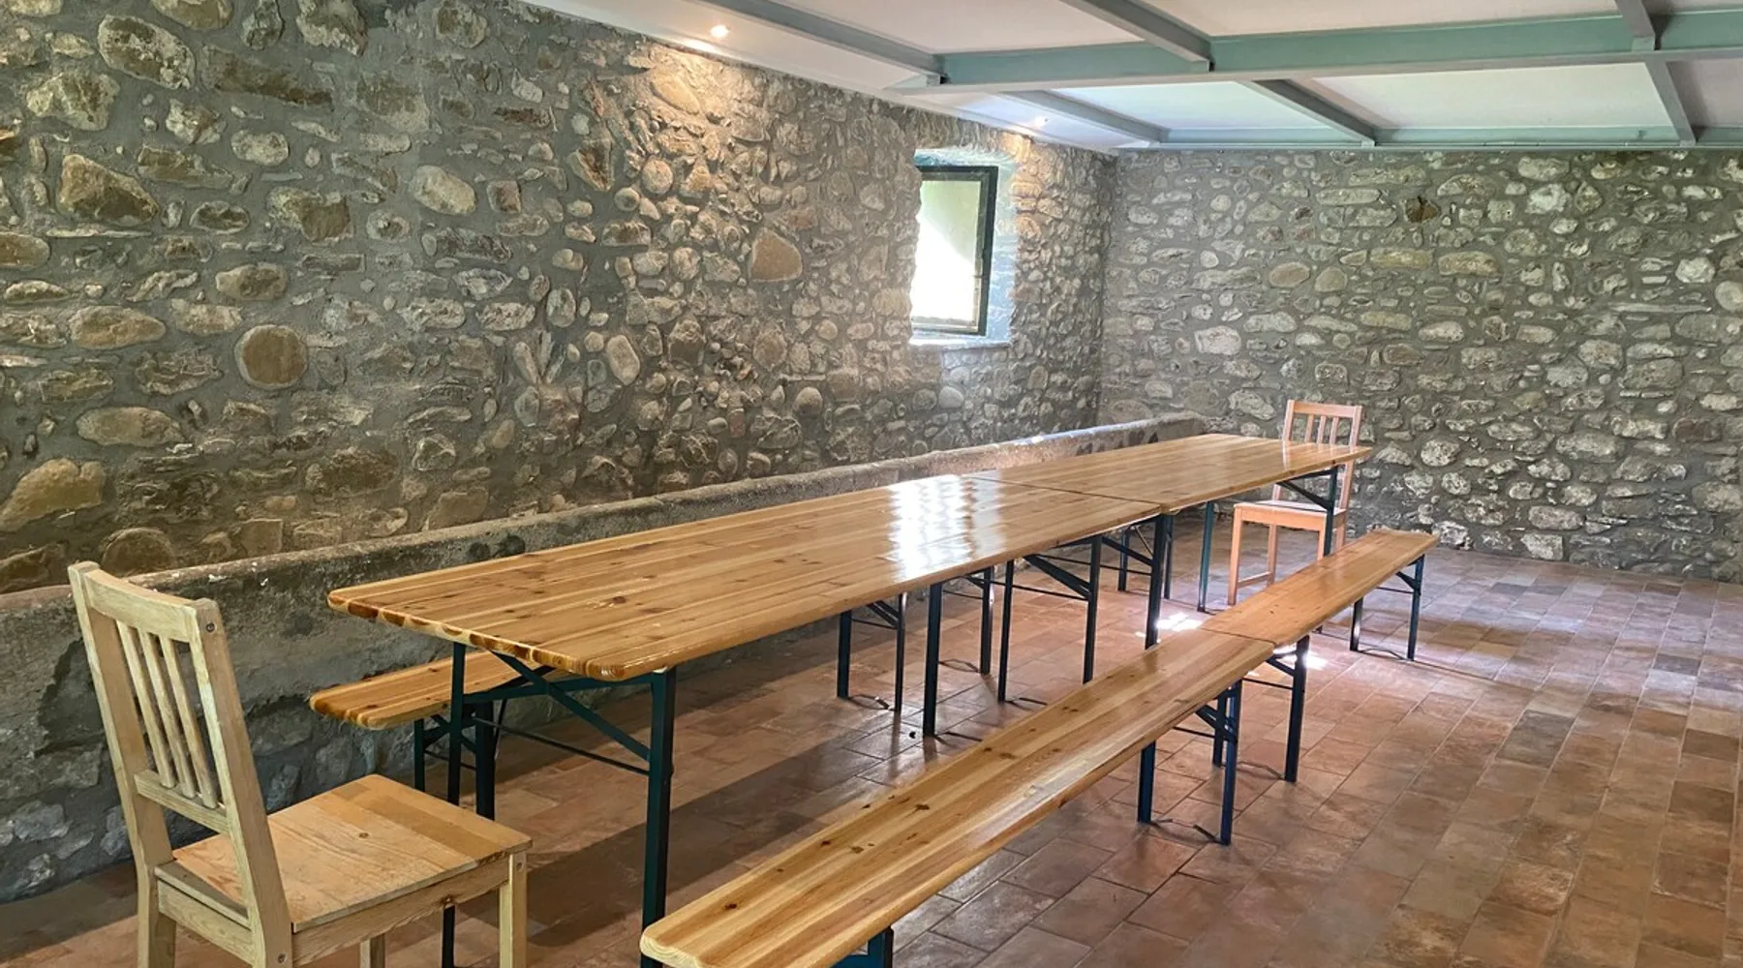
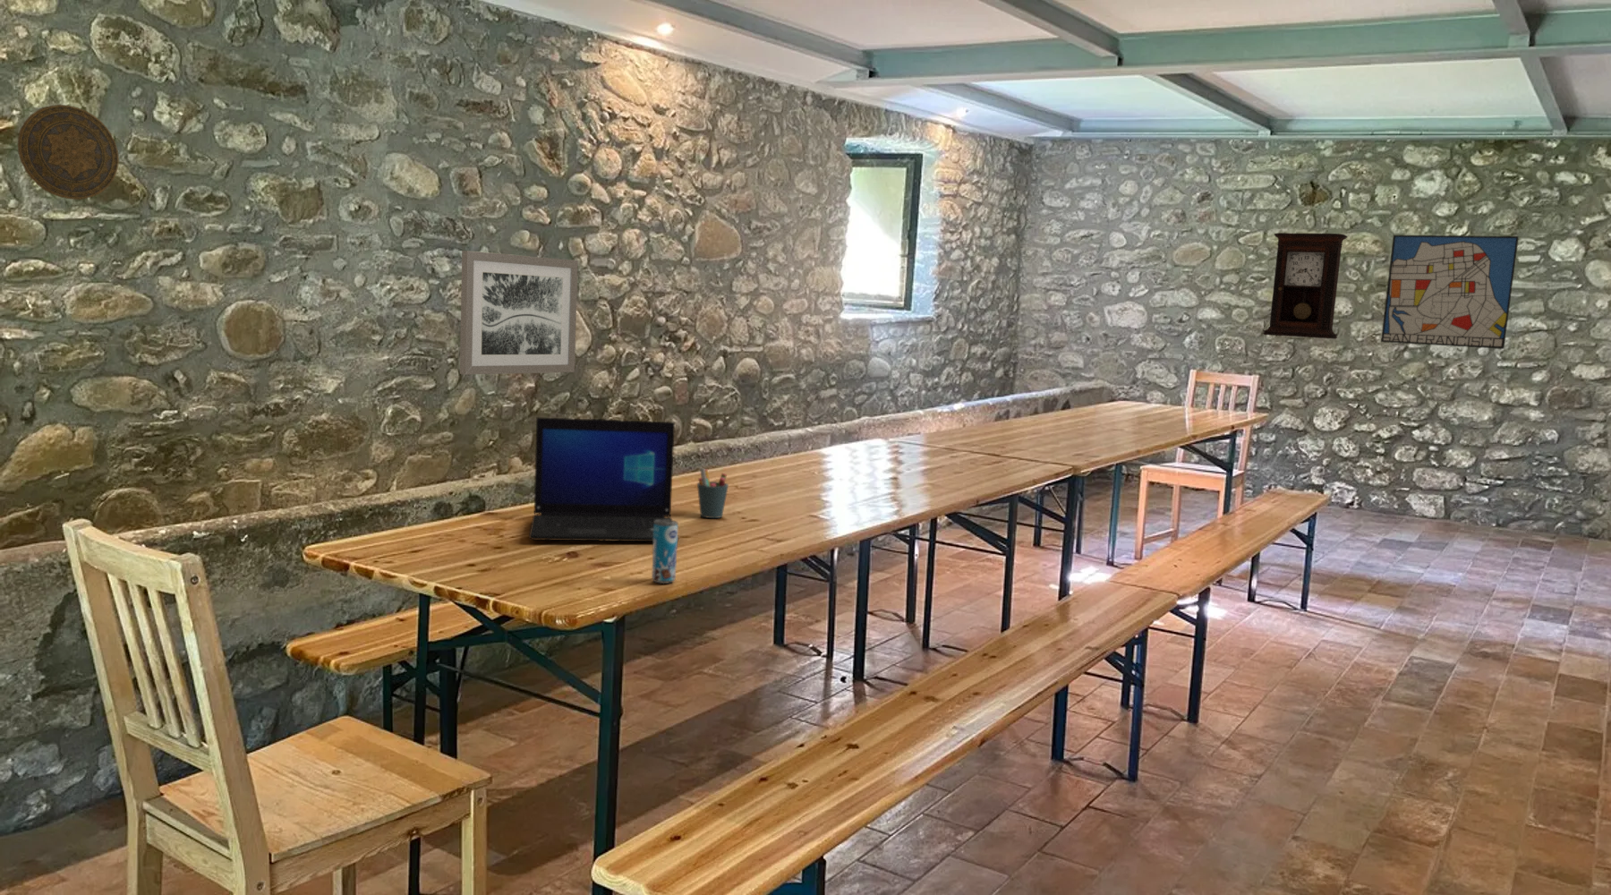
+ wall art [459,250,580,376]
+ wall art [1380,235,1520,349]
+ beverage can [650,519,679,584]
+ decorative plate [17,104,120,201]
+ laptop [528,417,679,542]
+ pen holder [696,467,729,519]
+ pendulum clock [1262,231,1349,341]
